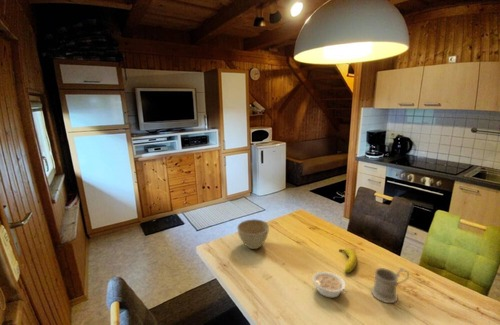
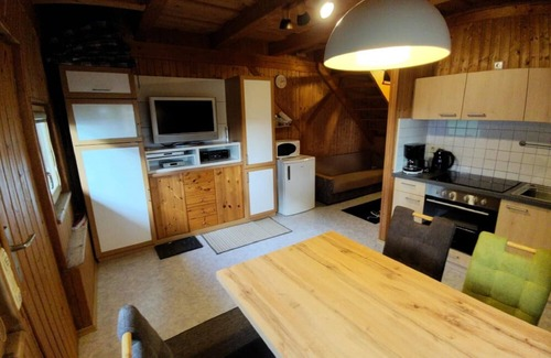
- mug [370,267,410,304]
- flower pot [236,218,270,250]
- fruit [338,247,358,274]
- legume [312,271,348,299]
